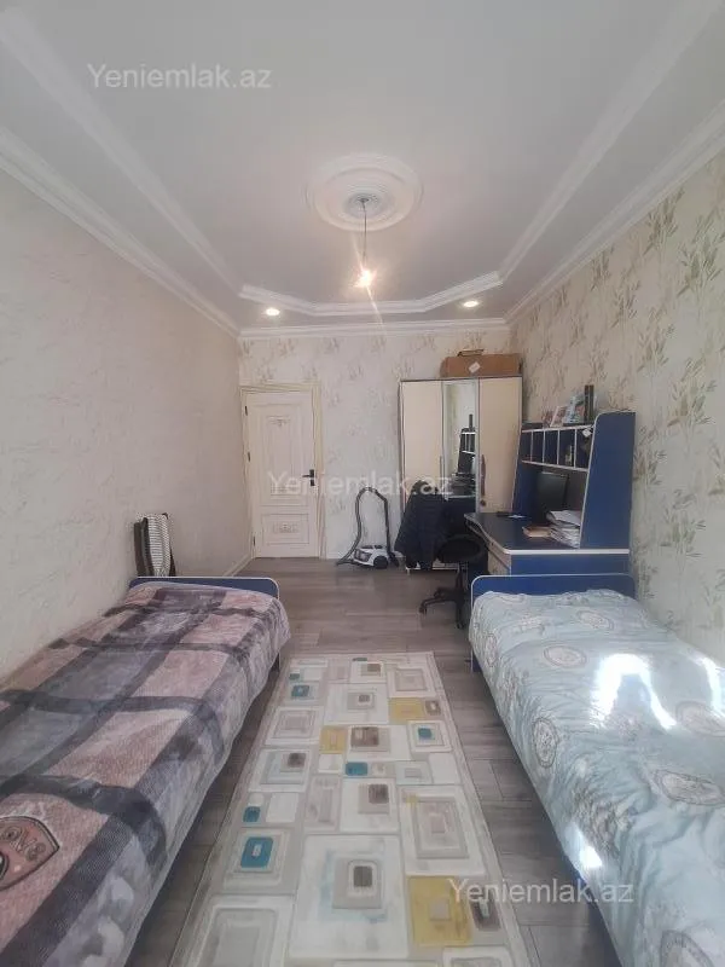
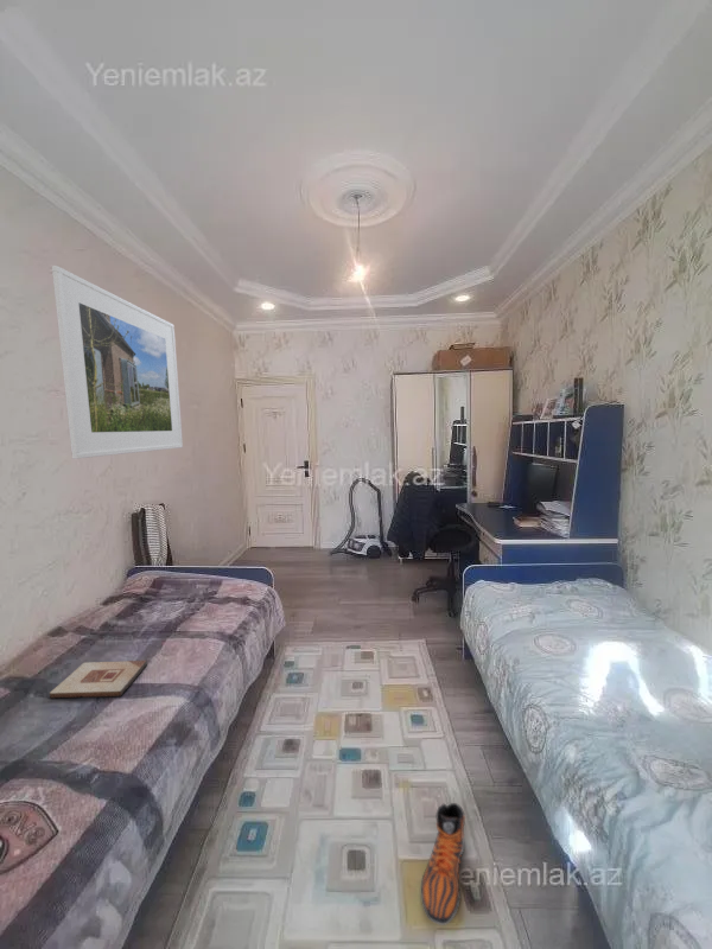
+ wooden plaque [49,660,148,700]
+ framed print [51,265,184,460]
+ sneaker [420,802,466,926]
